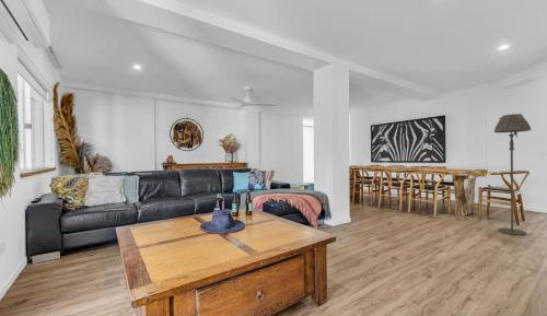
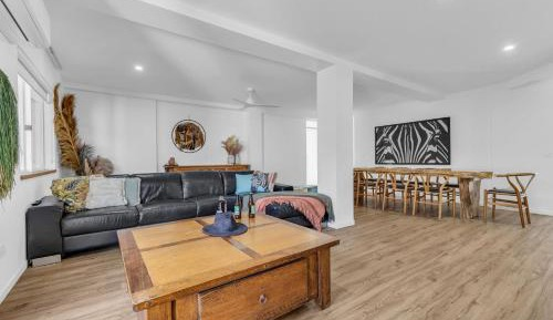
- floor lamp [493,113,532,236]
